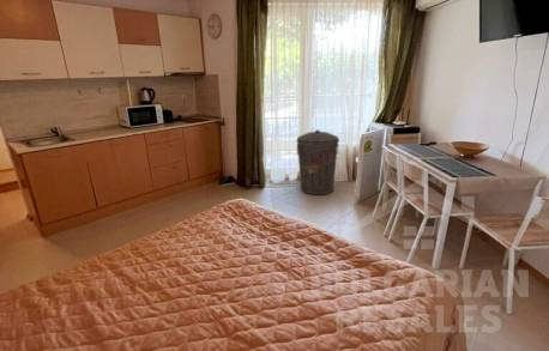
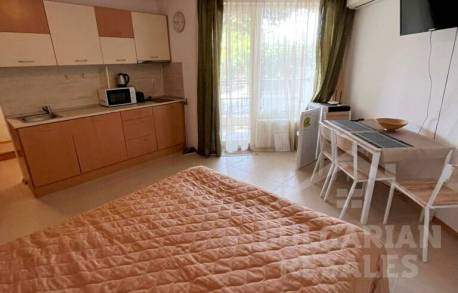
- trash can [296,128,340,195]
